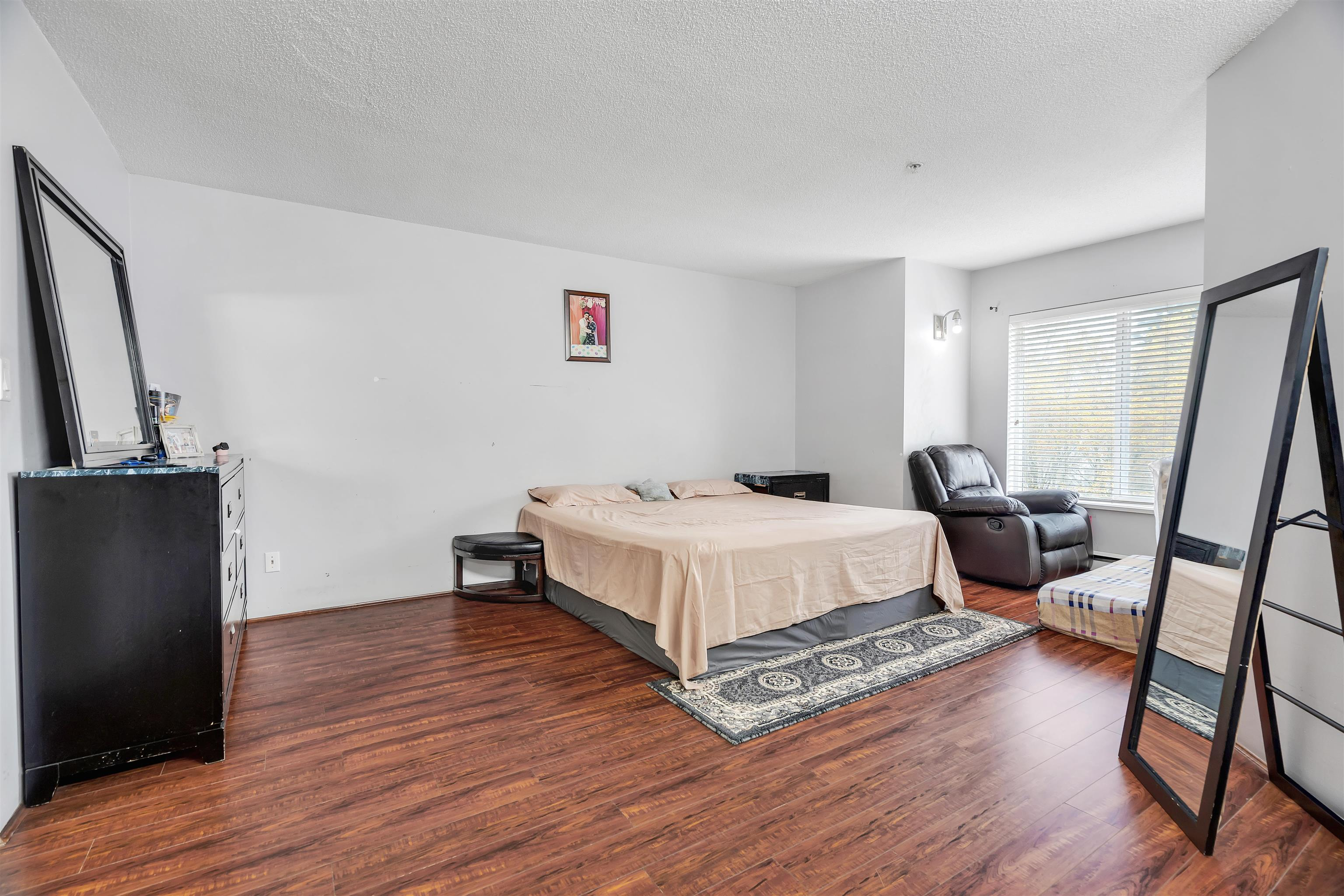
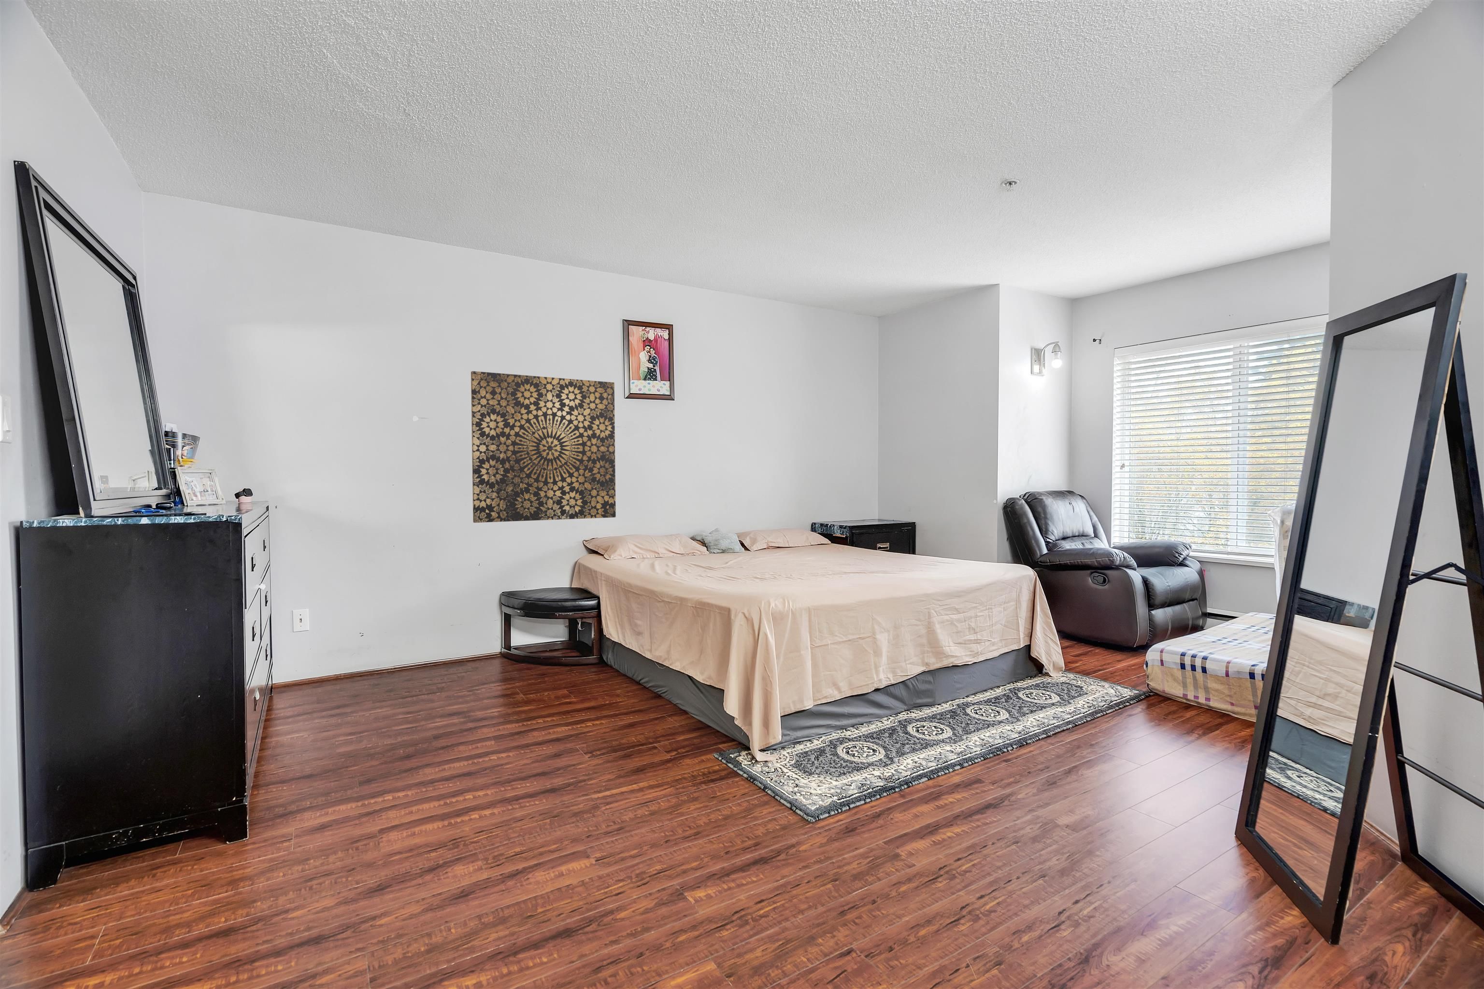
+ wall art [470,371,616,523]
